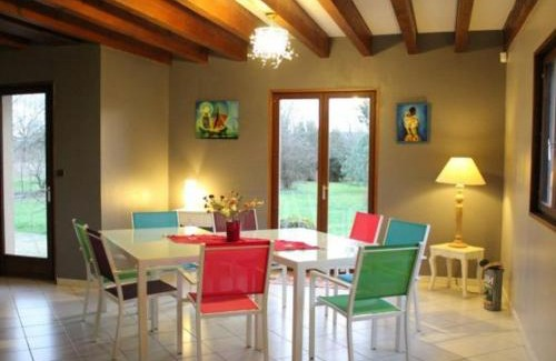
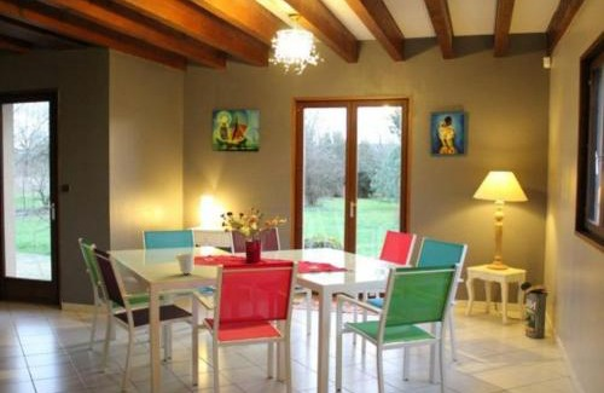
+ cup [174,252,197,274]
